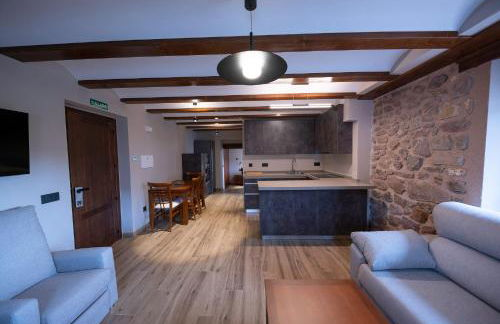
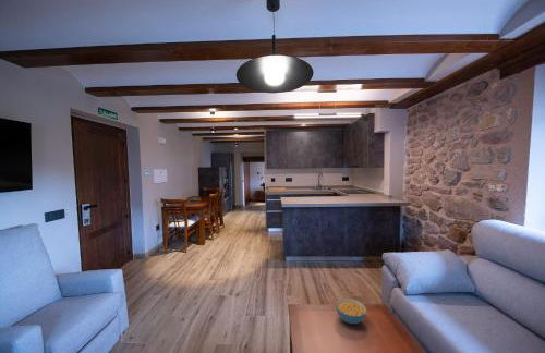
+ cereal bowl [335,297,367,325]
